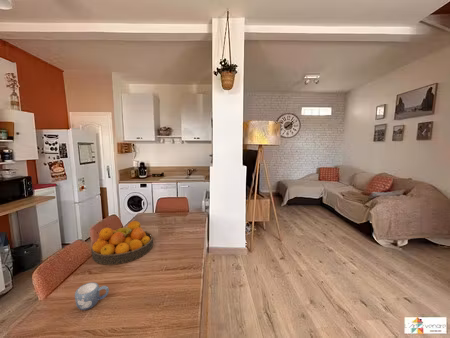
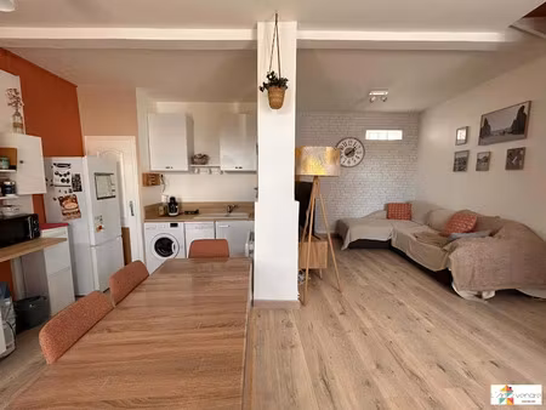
- fruit bowl [90,220,154,266]
- mug [74,281,110,311]
